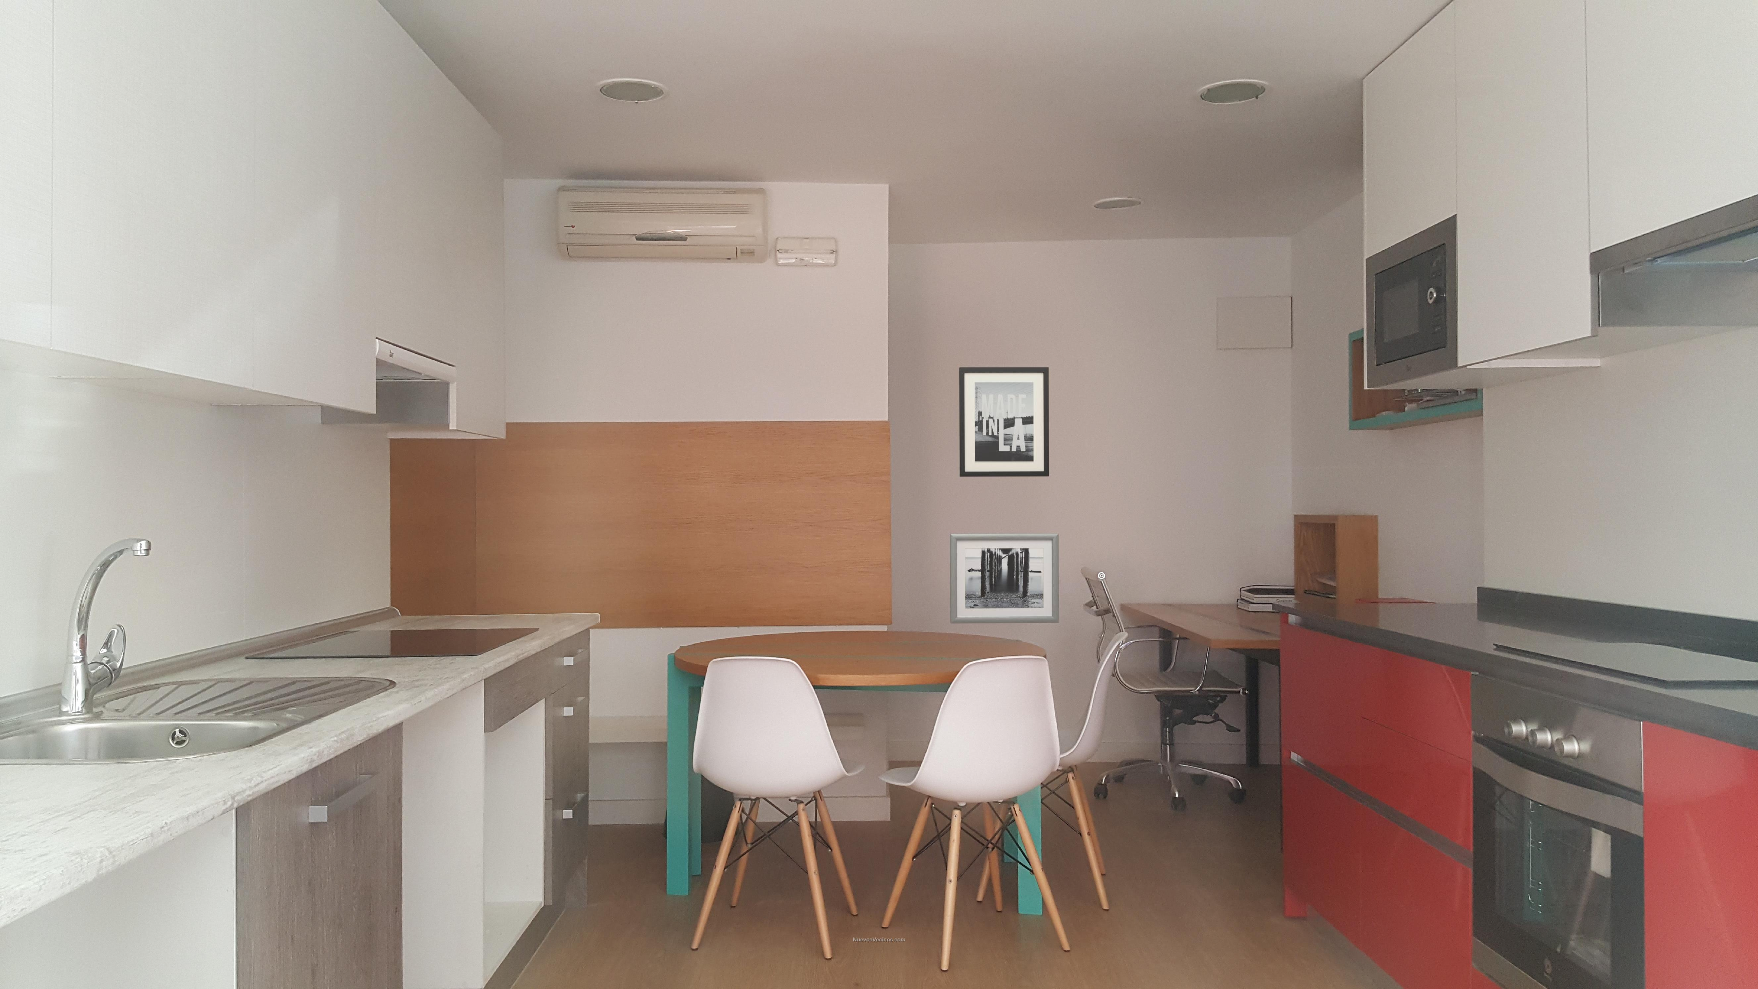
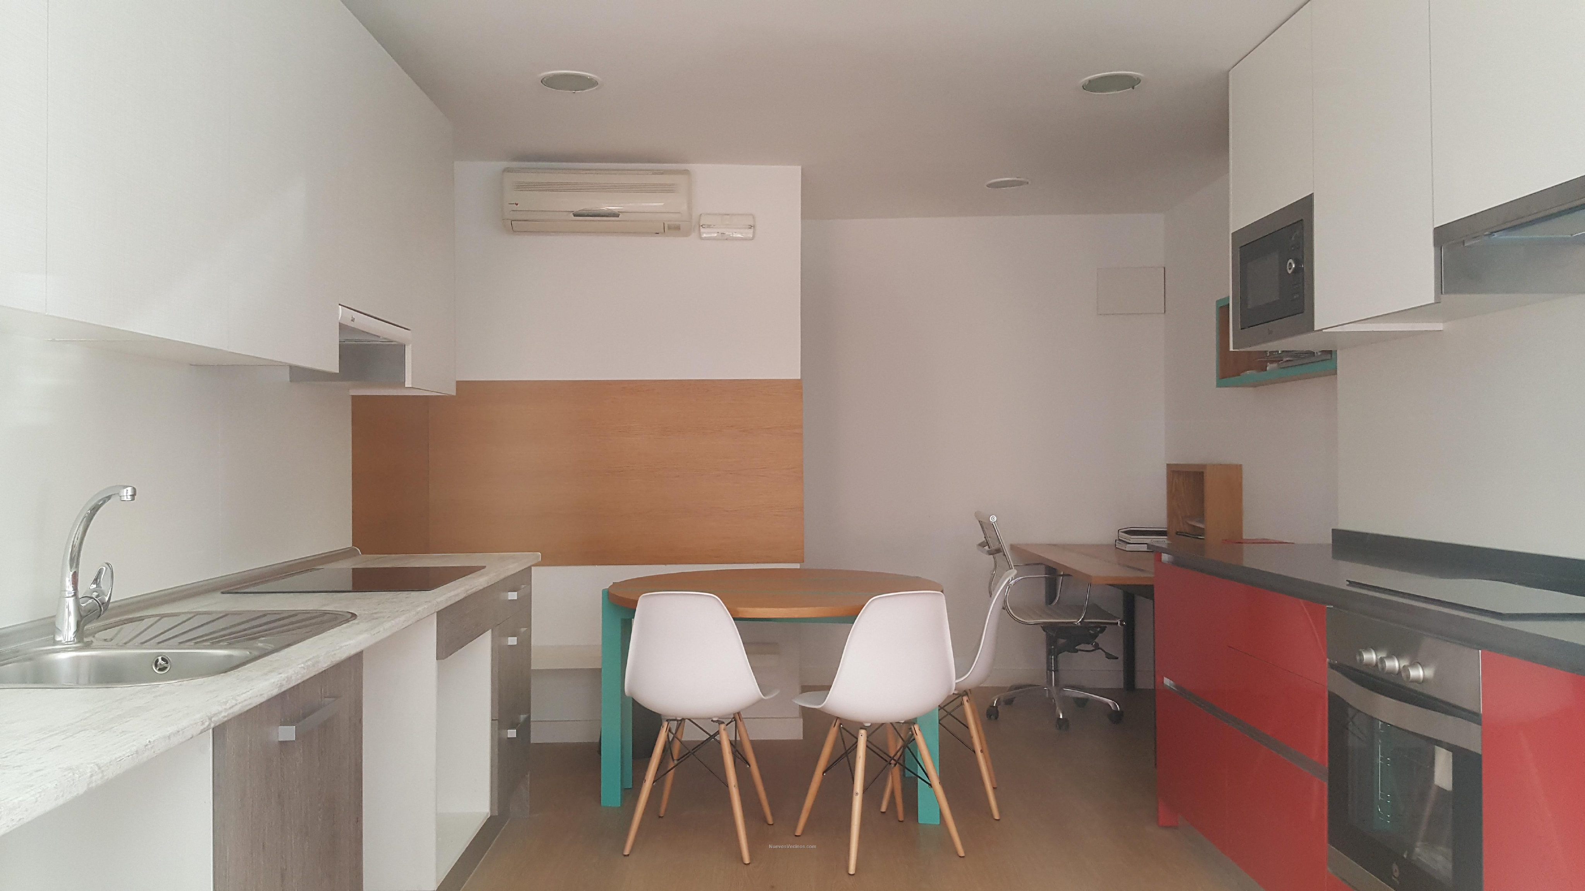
- wall art [959,367,1049,477]
- wall art [949,533,1059,623]
